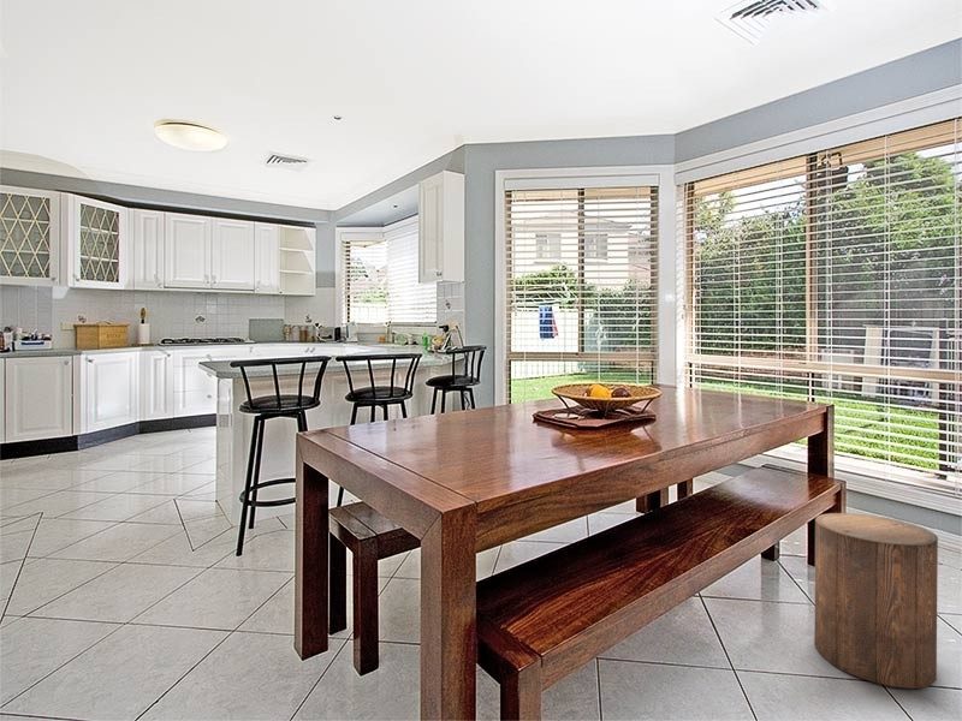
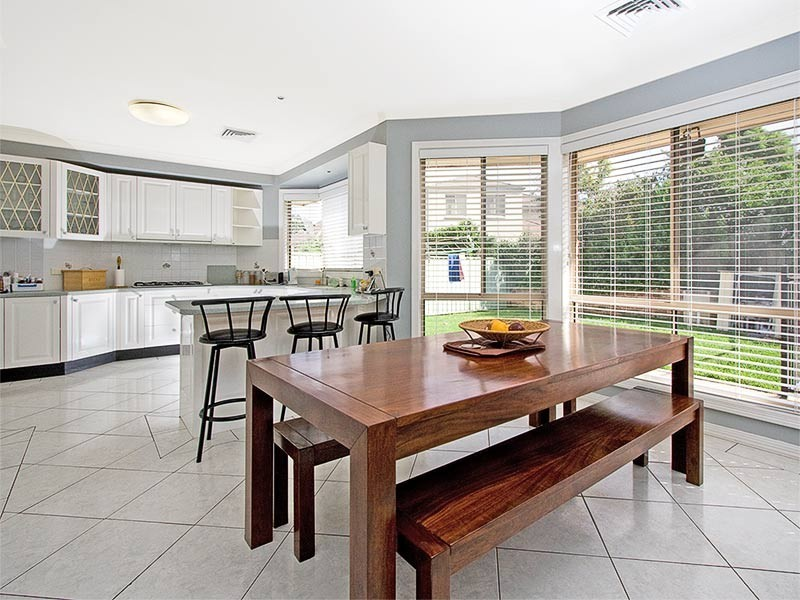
- stool [813,512,939,690]
